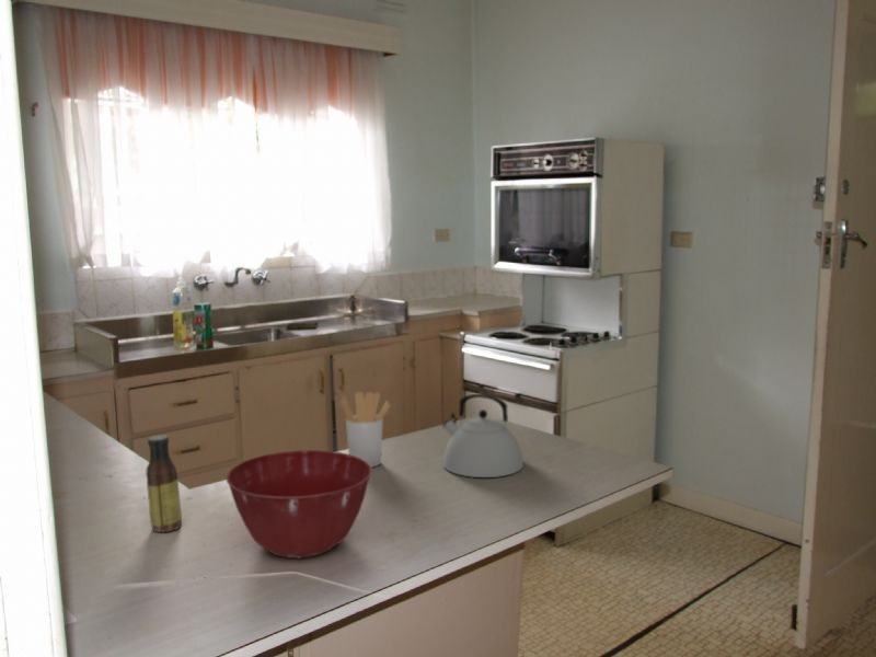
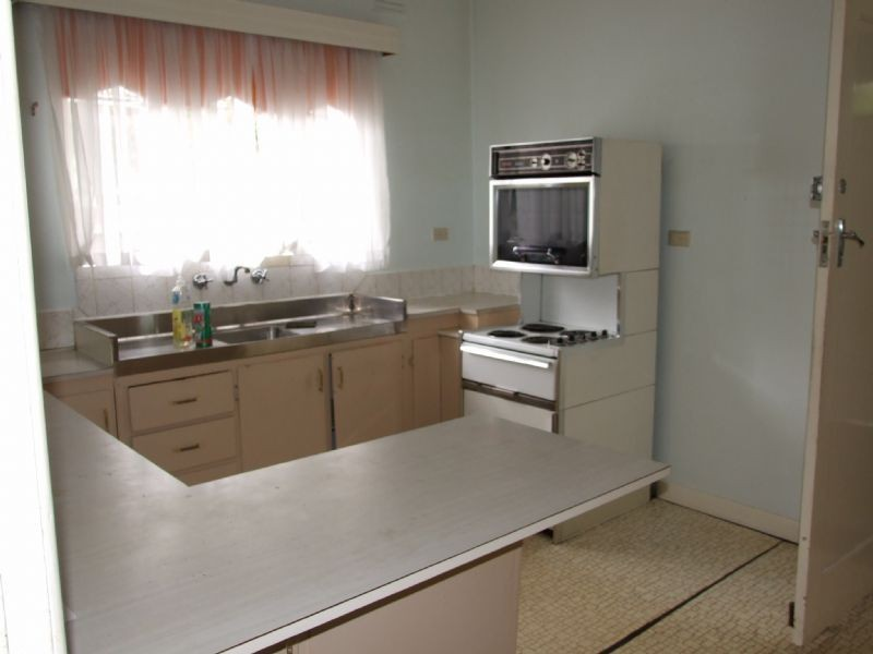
- mixing bowl [224,449,373,560]
- kettle [441,393,525,479]
- utensil holder [339,391,392,469]
- sauce bottle [145,434,183,533]
